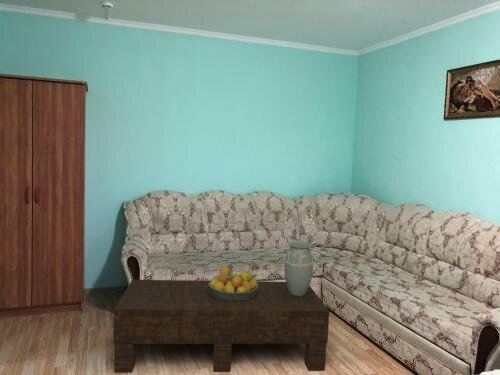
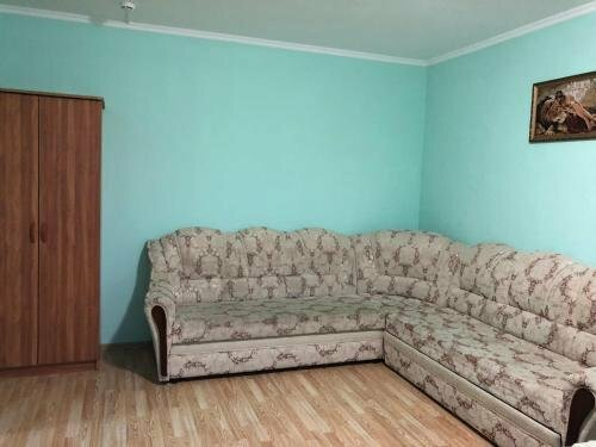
- fruit bowl [208,266,258,301]
- decorative vase [284,241,314,296]
- coffee table [112,279,330,374]
